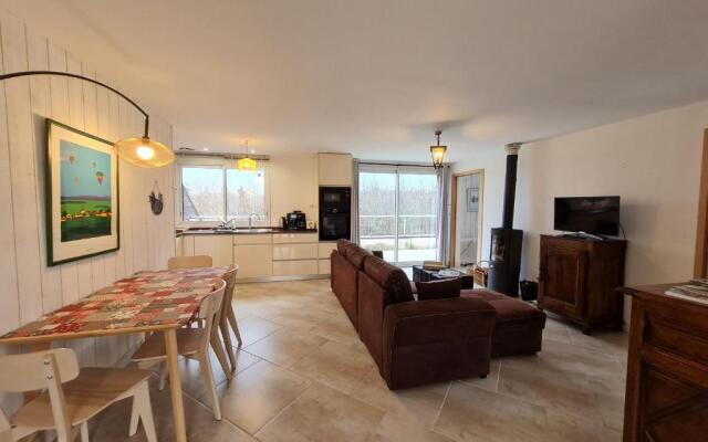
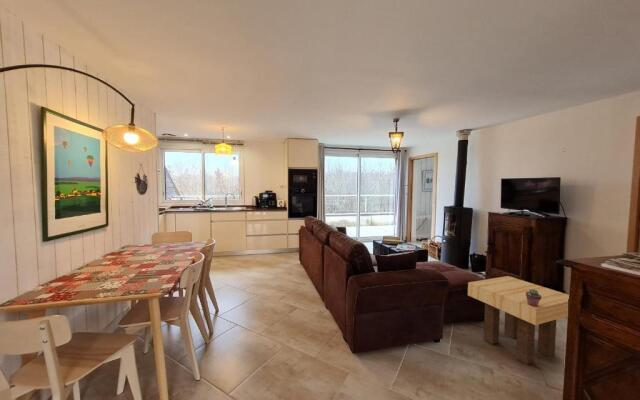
+ potted succulent [526,289,542,307]
+ side table [467,275,570,365]
